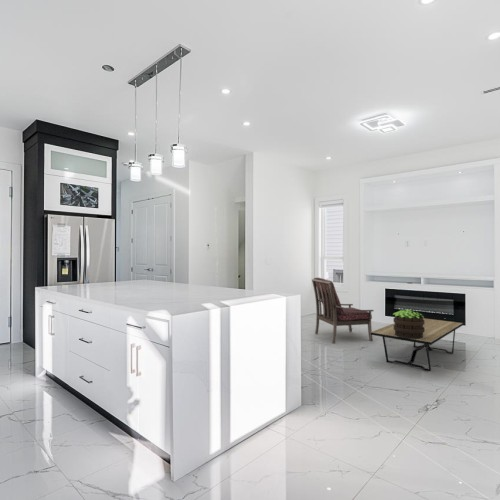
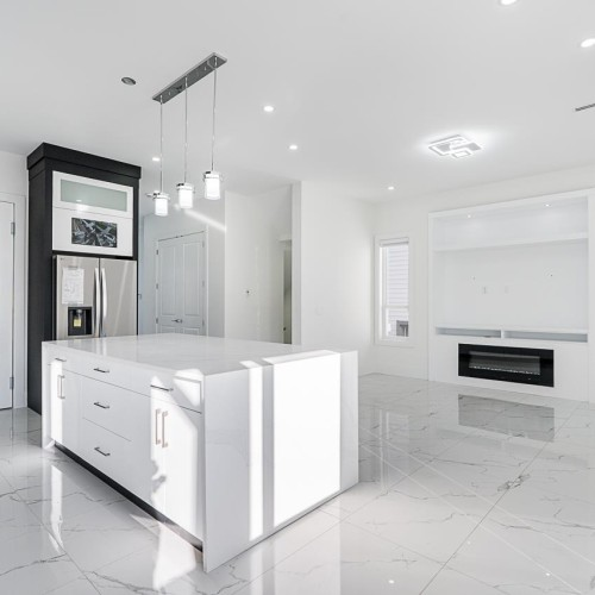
- coffee table [371,317,464,373]
- armchair [311,277,375,345]
- potted plant [392,309,425,339]
